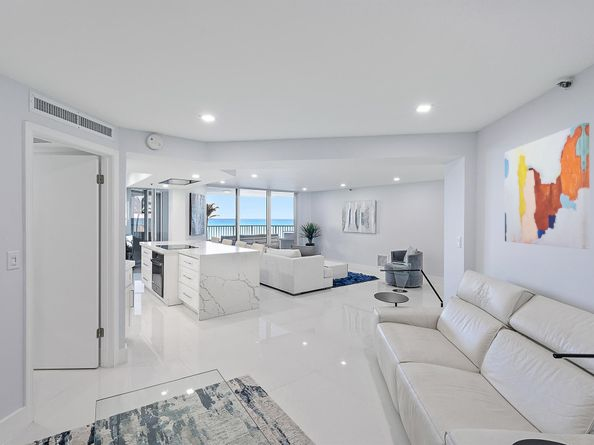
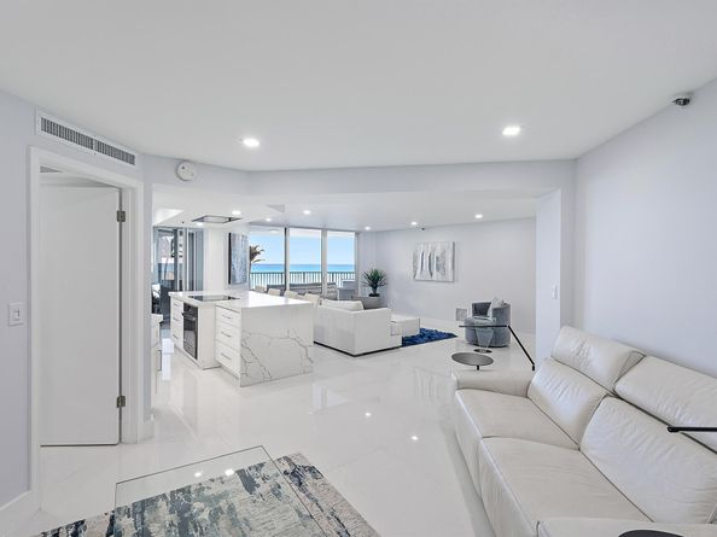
- wall art [504,122,591,250]
